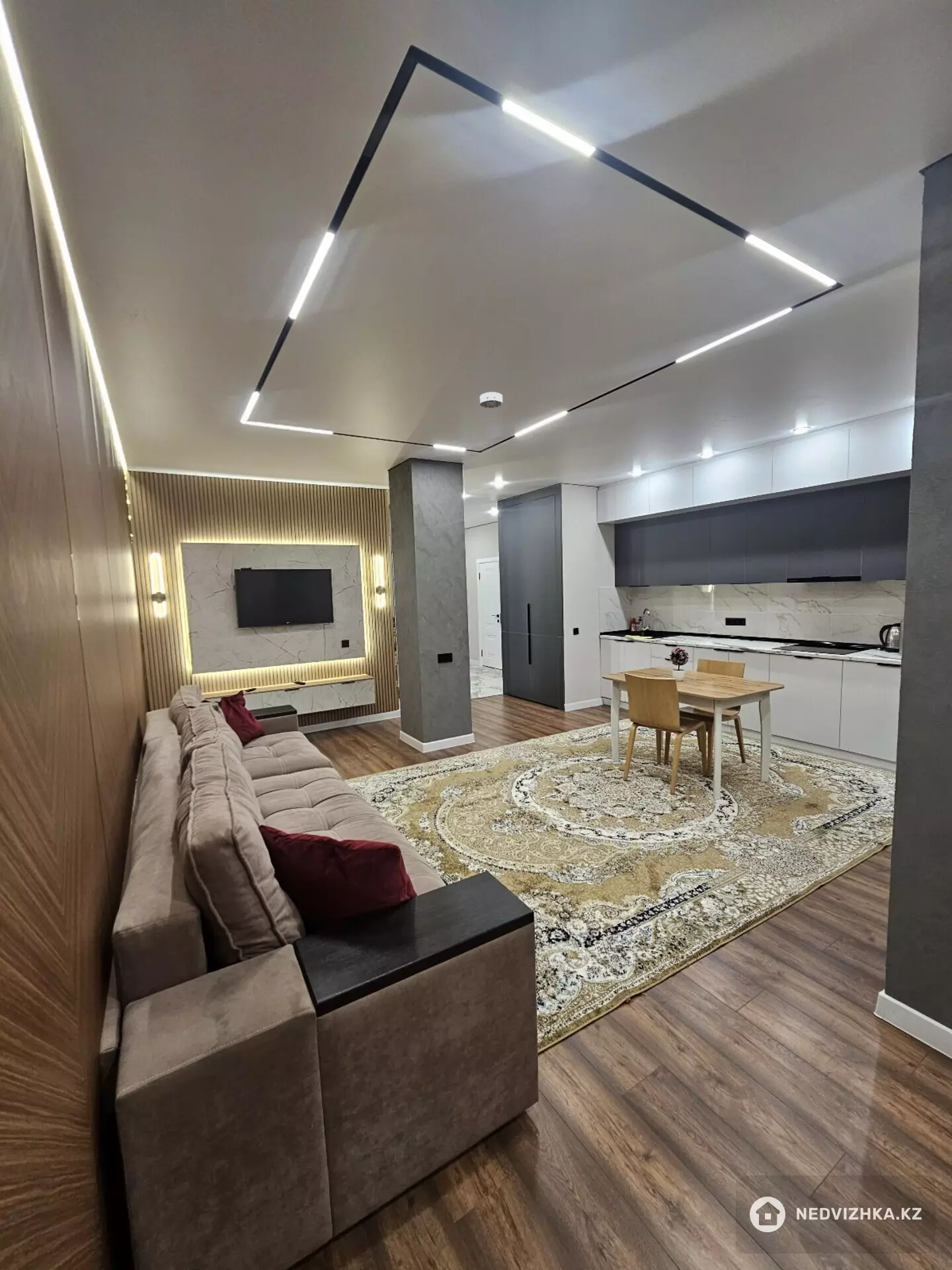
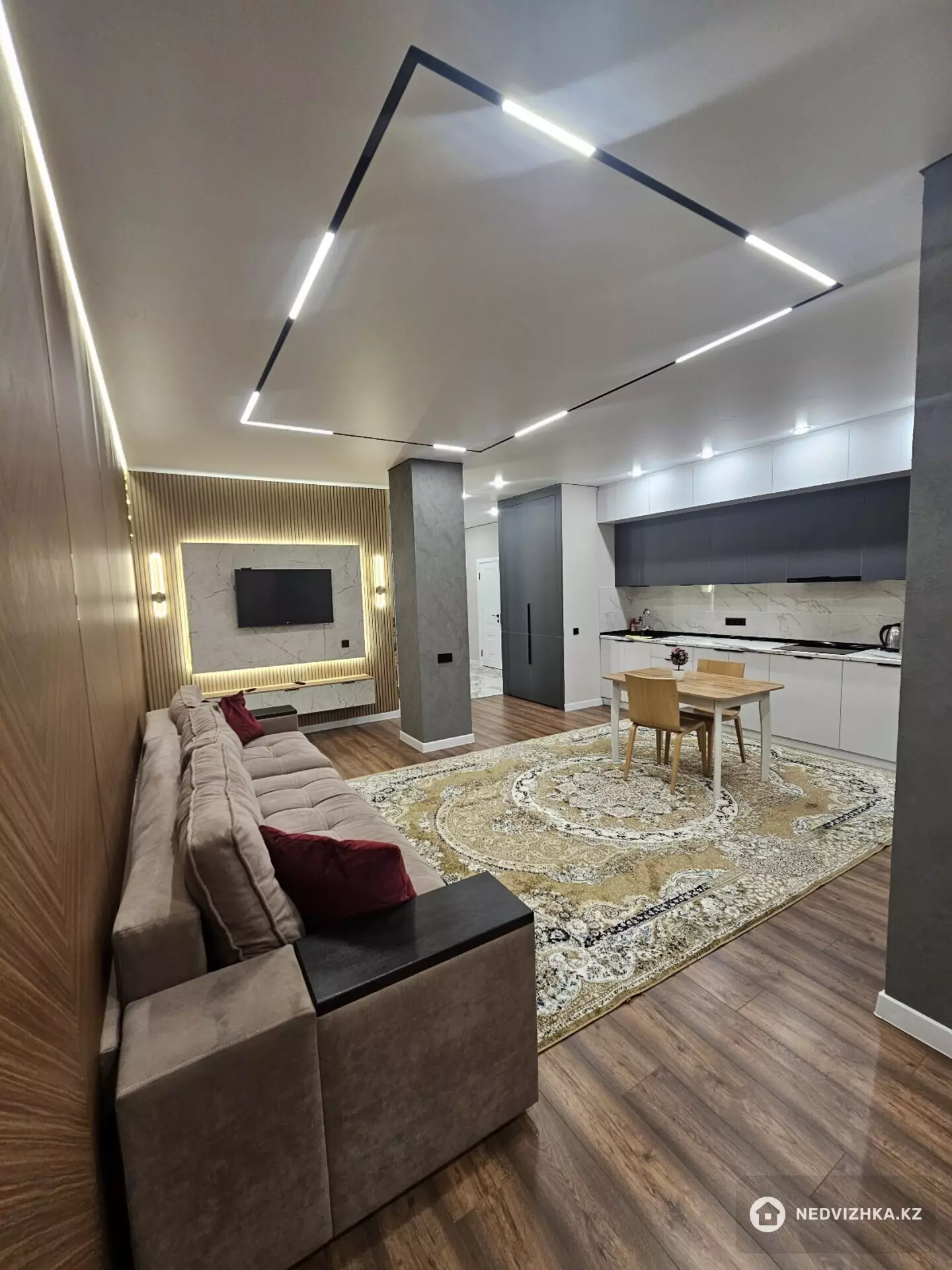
- smoke detector [479,391,503,409]
